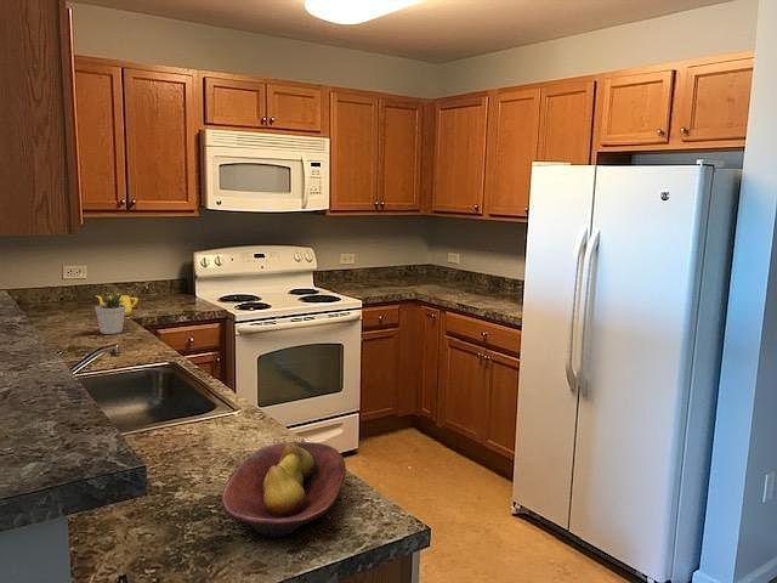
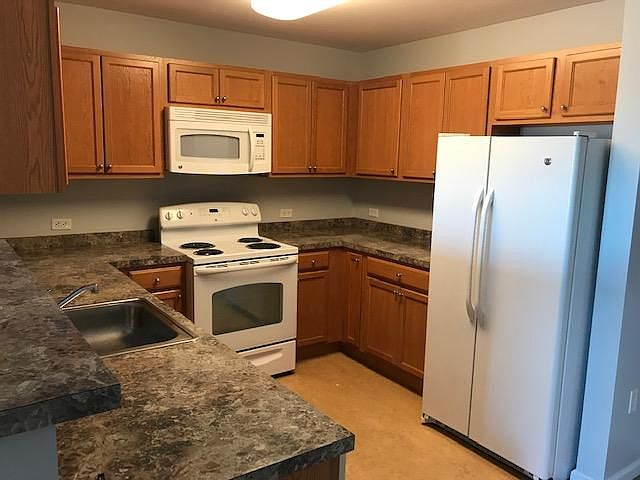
- fruit bowl [220,441,347,538]
- teapot [93,294,140,317]
- potted plant [93,288,126,335]
